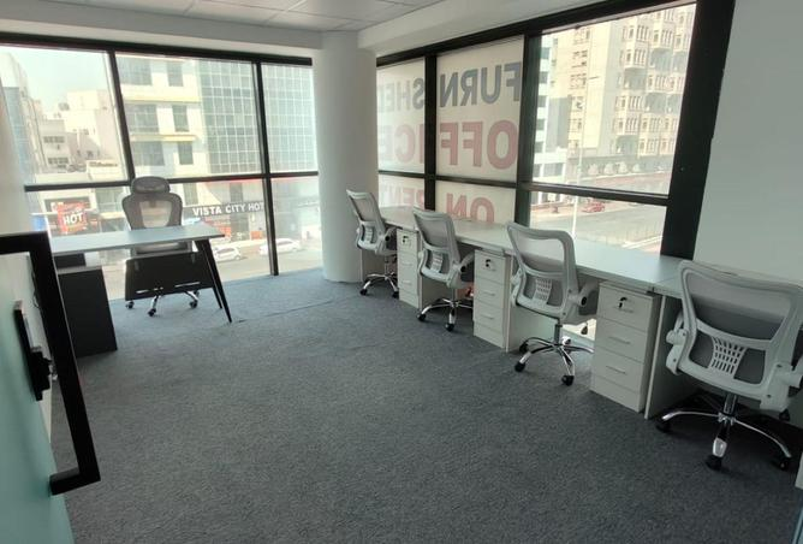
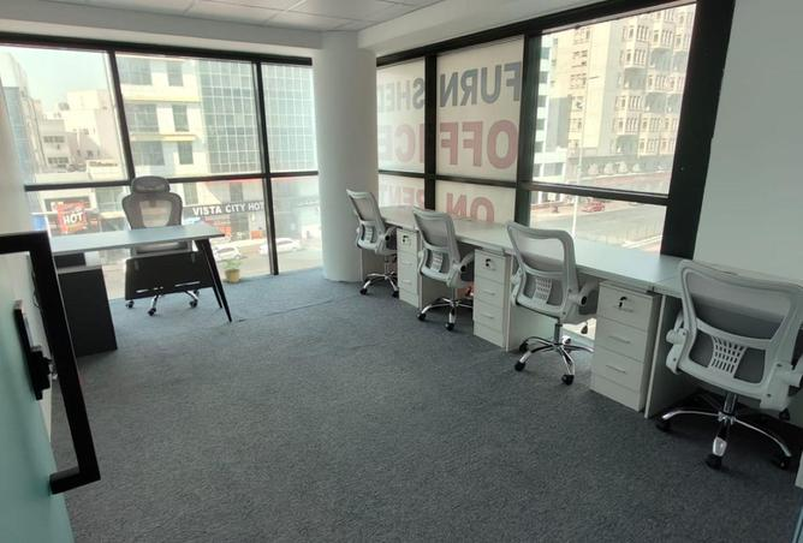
+ potted plant [220,257,244,284]
